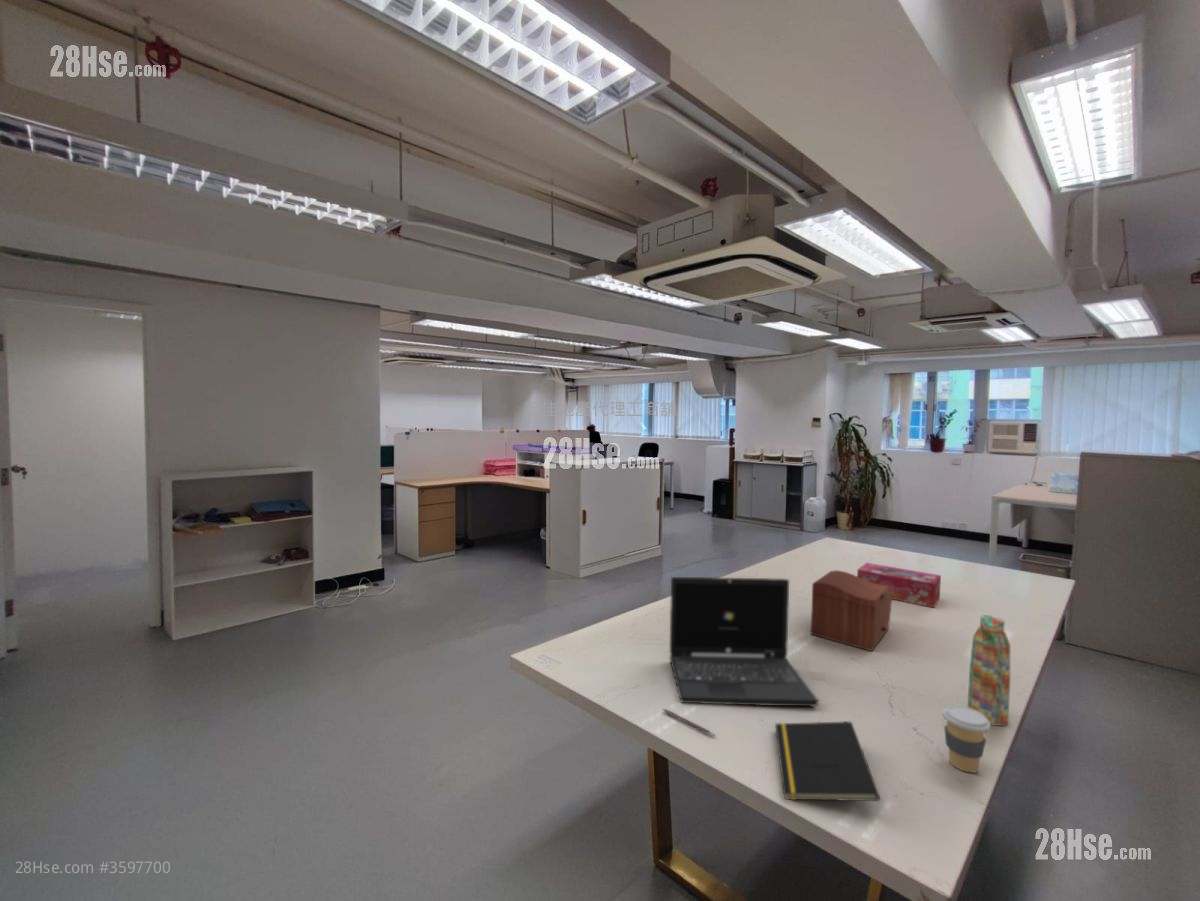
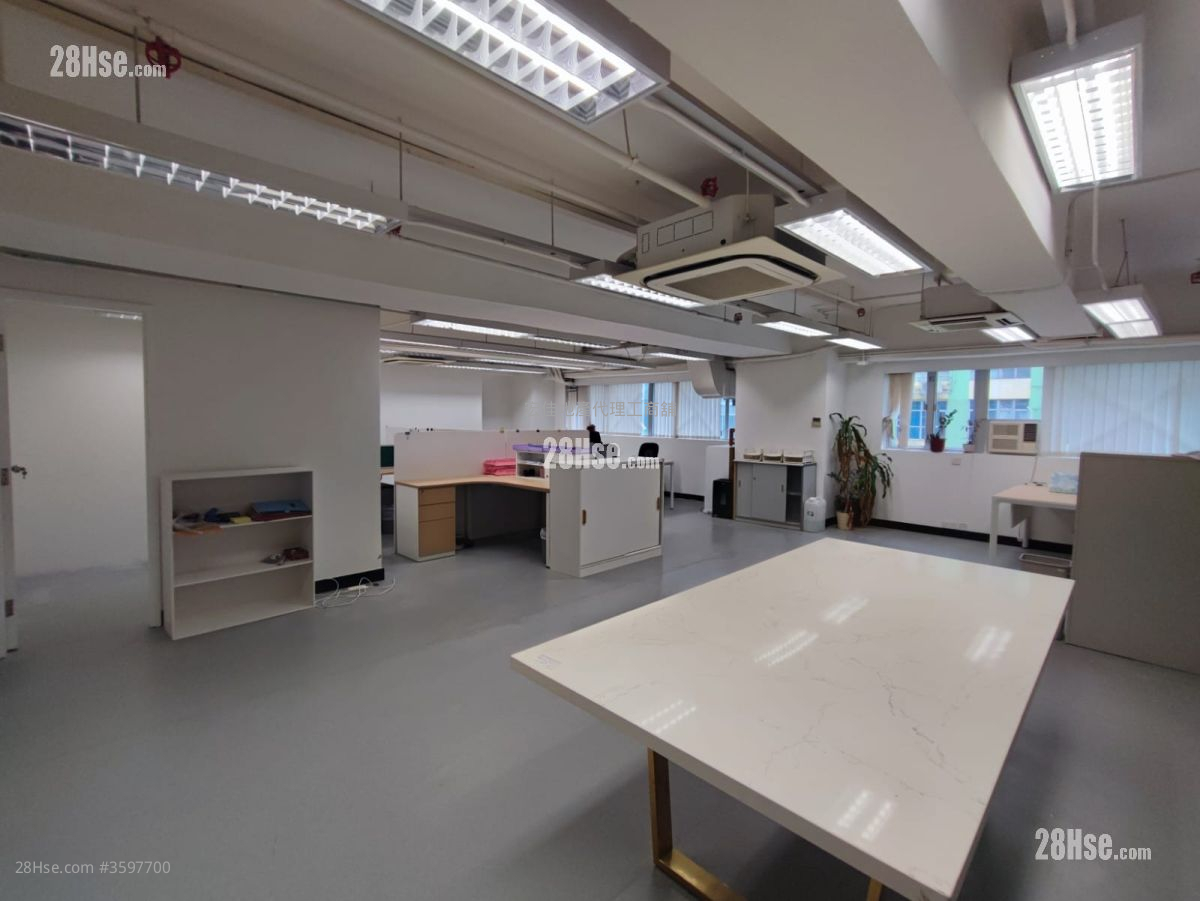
- pen [662,708,717,737]
- sewing box [810,569,893,652]
- laptop [669,576,819,707]
- notepad [774,721,881,802]
- coffee cup [941,704,991,774]
- water bottle [967,614,1011,727]
- tissue box [856,562,942,609]
